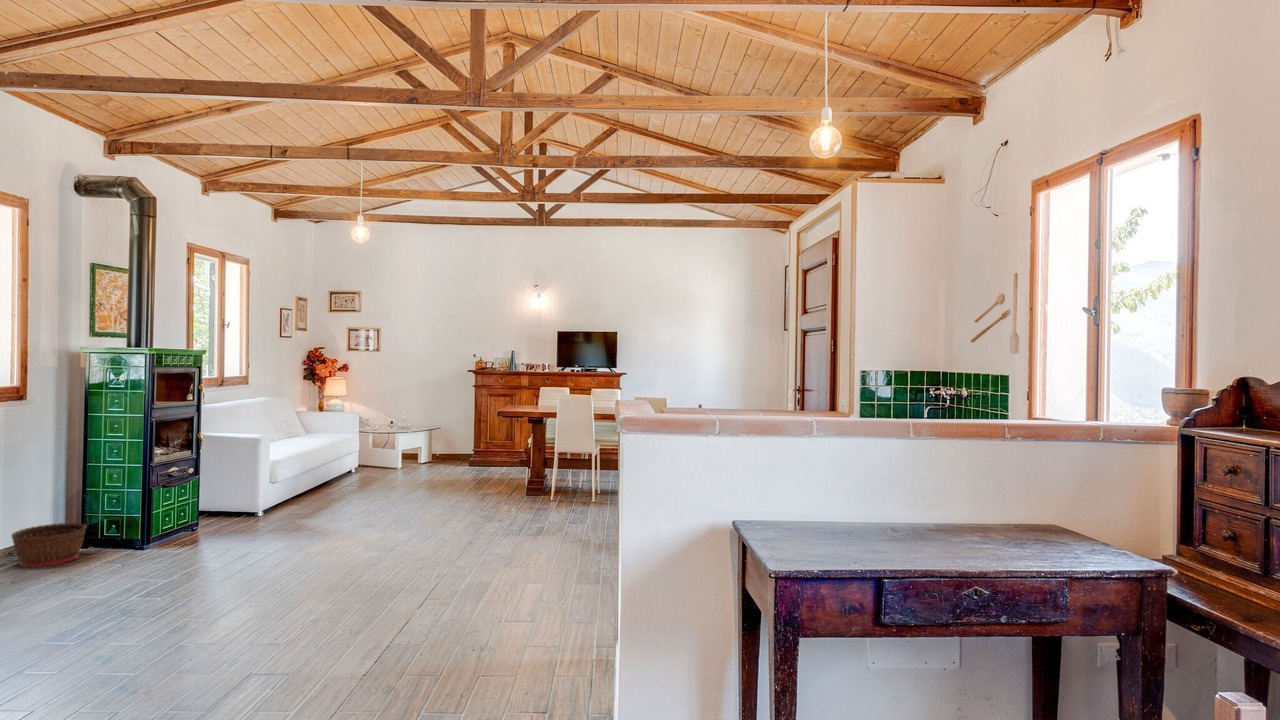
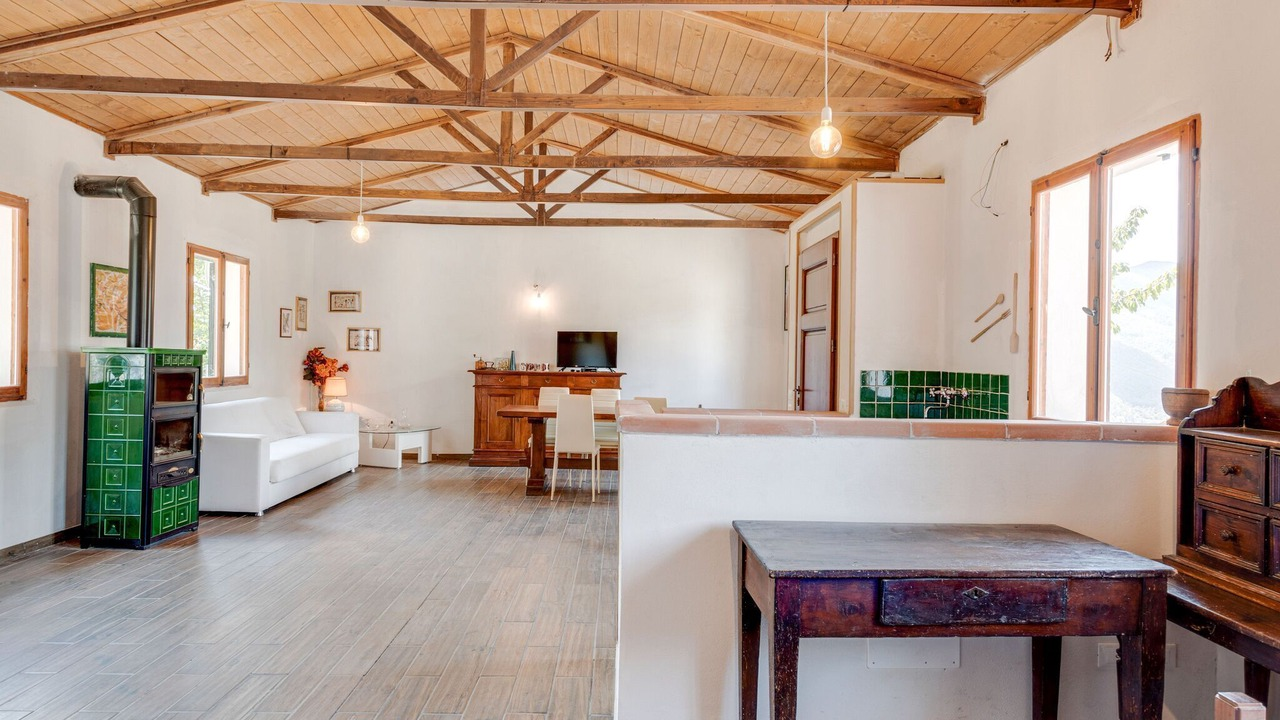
- basket [10,522,88,568]
